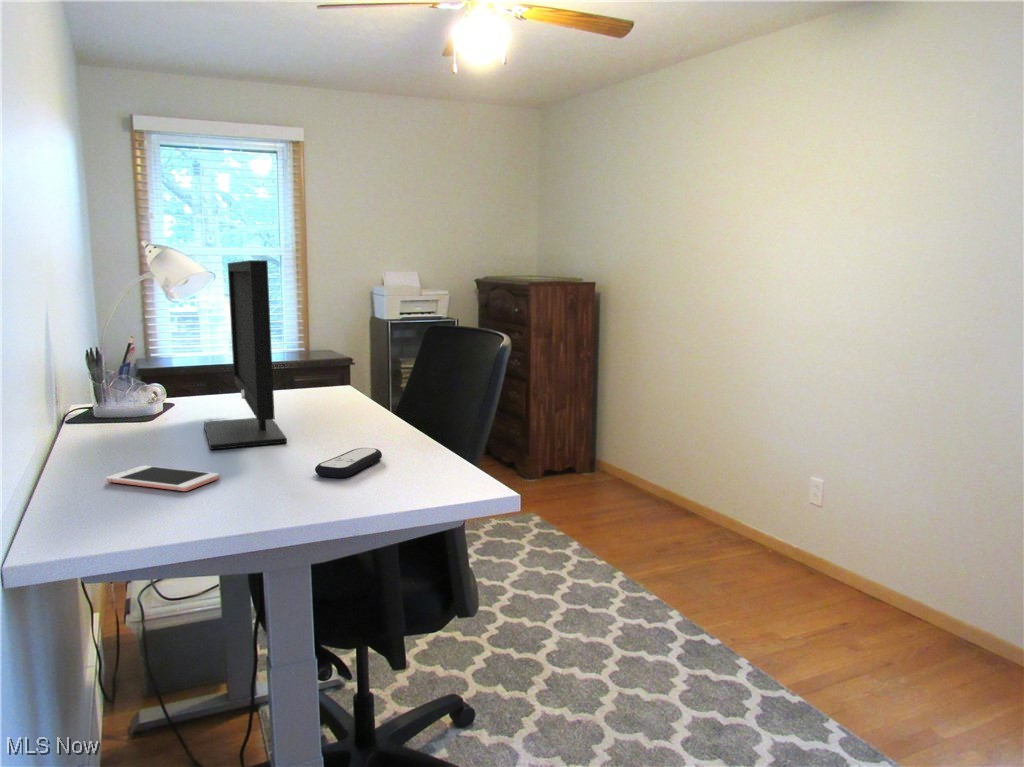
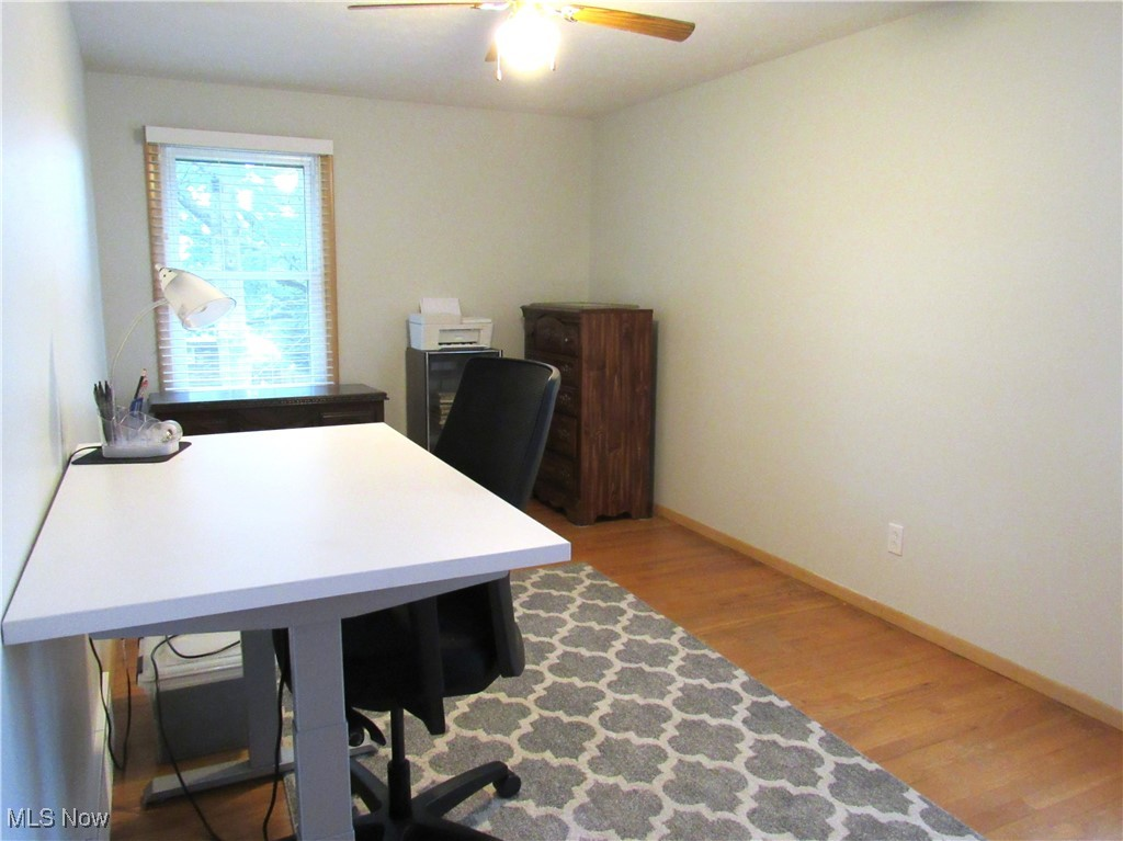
- monitor [203,259,288,451]
- remote control [314,447,383,479]
- cell phone [105,464,220,492]
